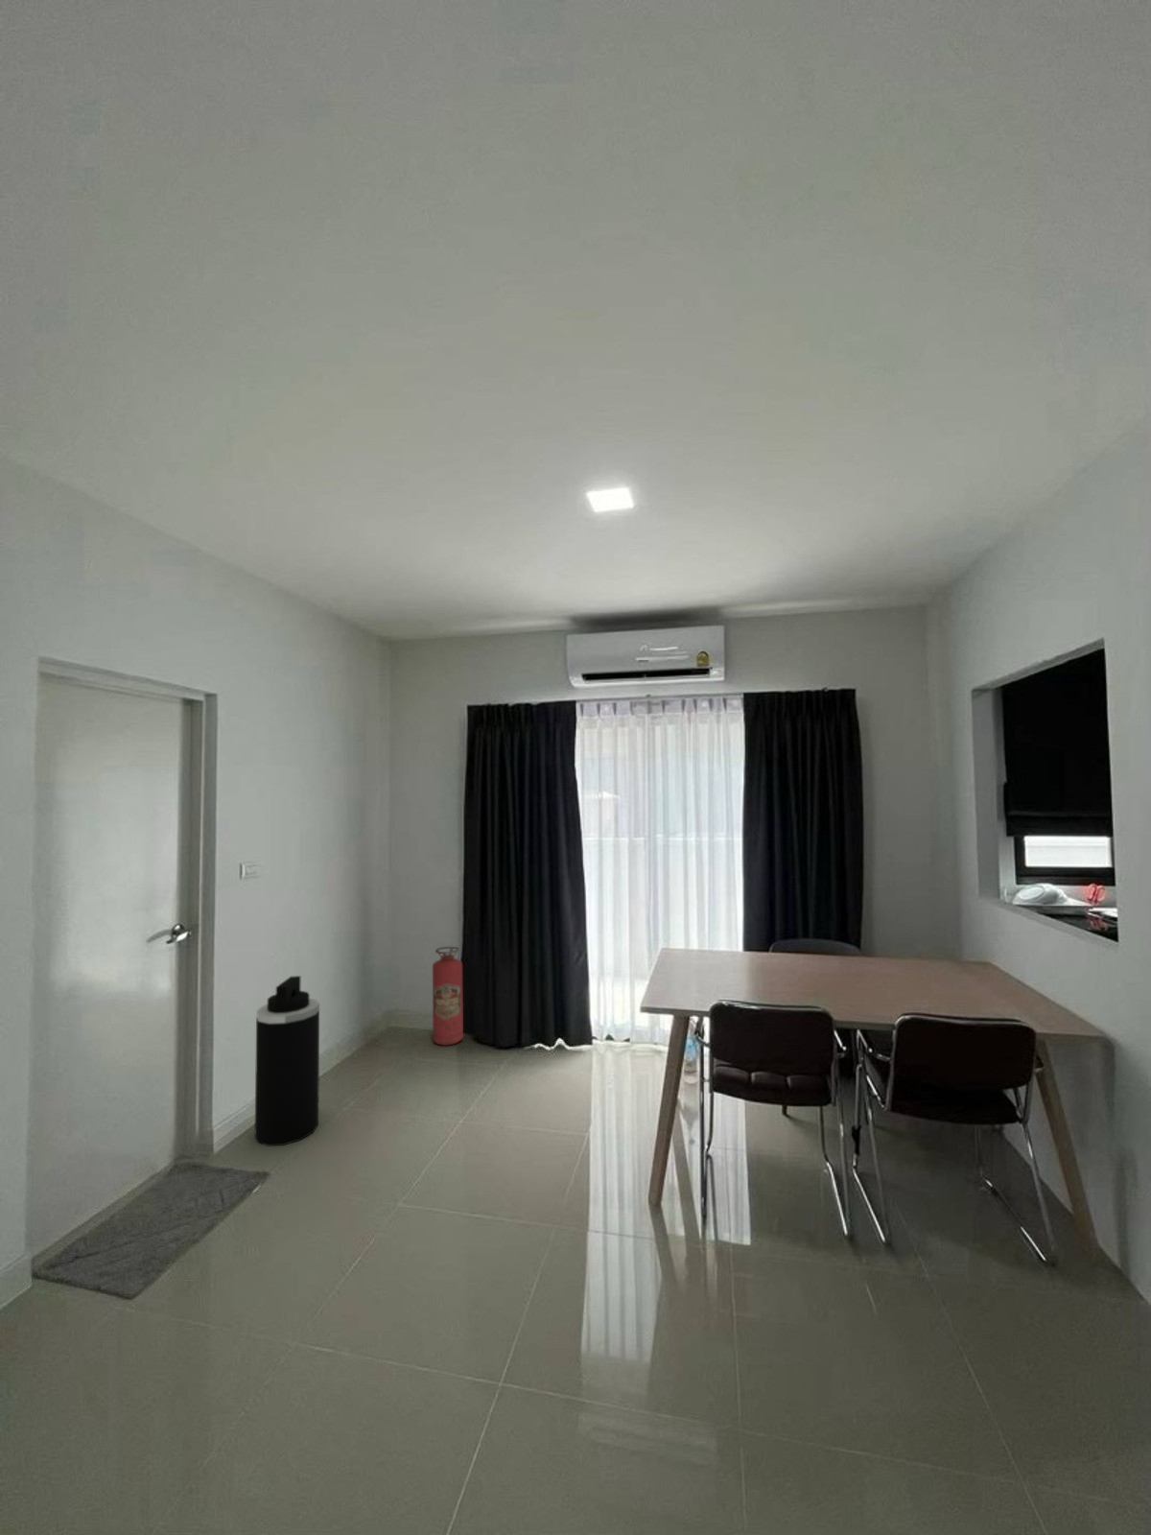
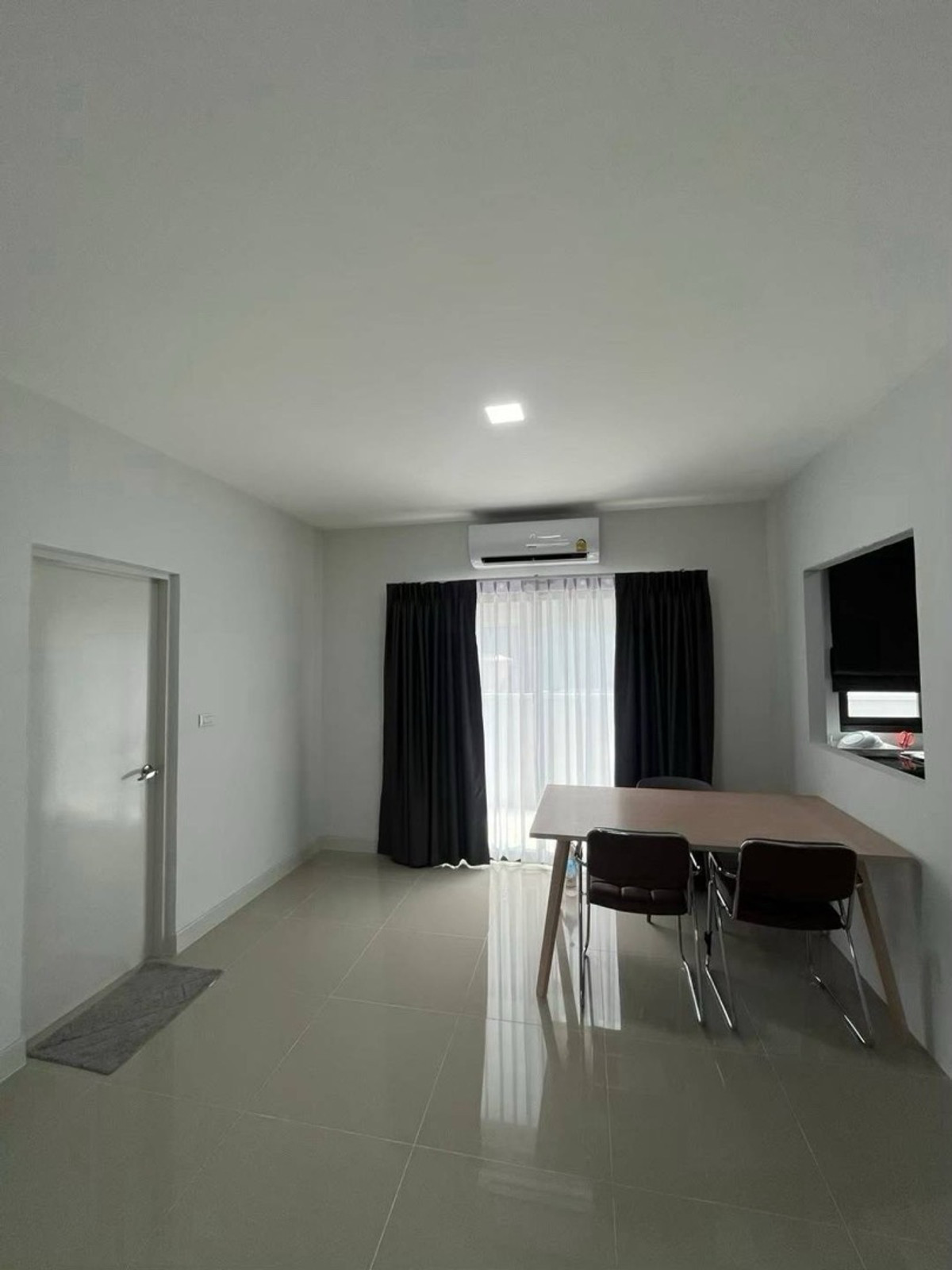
- fire extinguisher [432,946,464,1047]
- trash can [254,974,320,1147]
